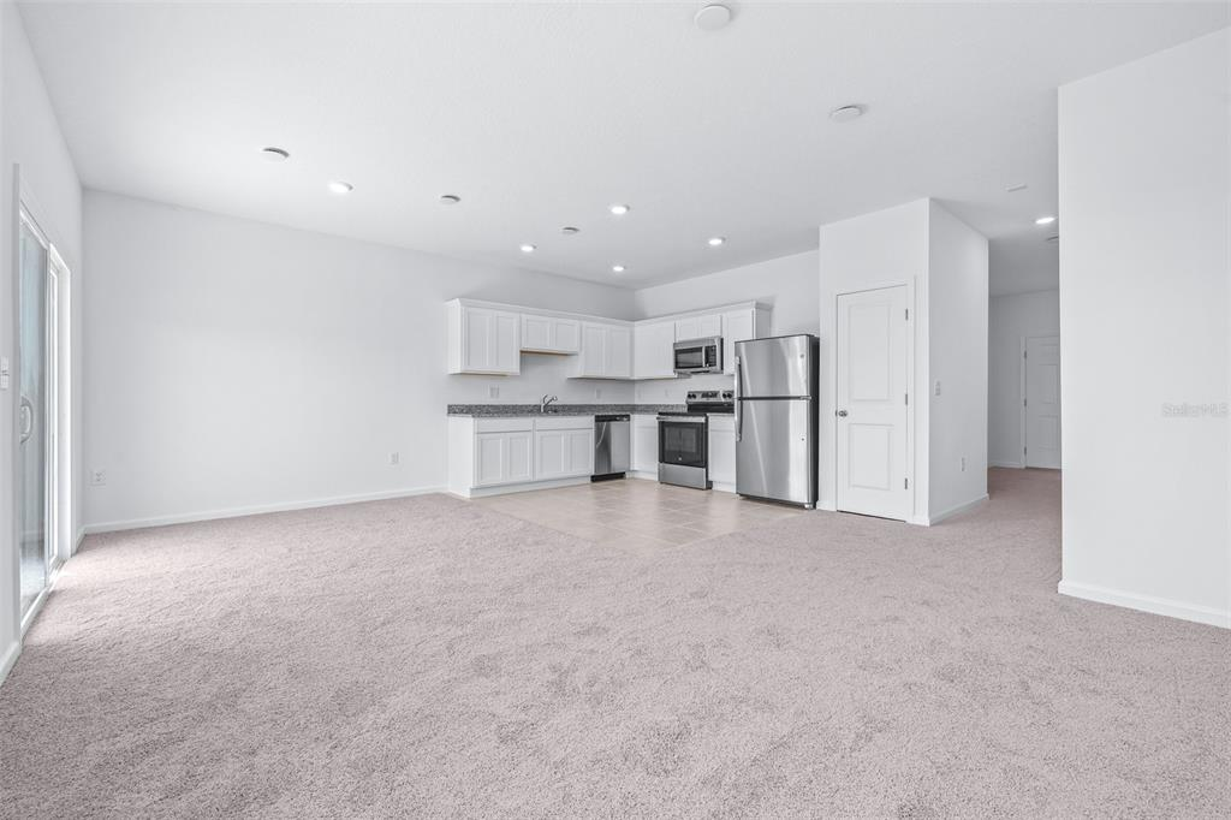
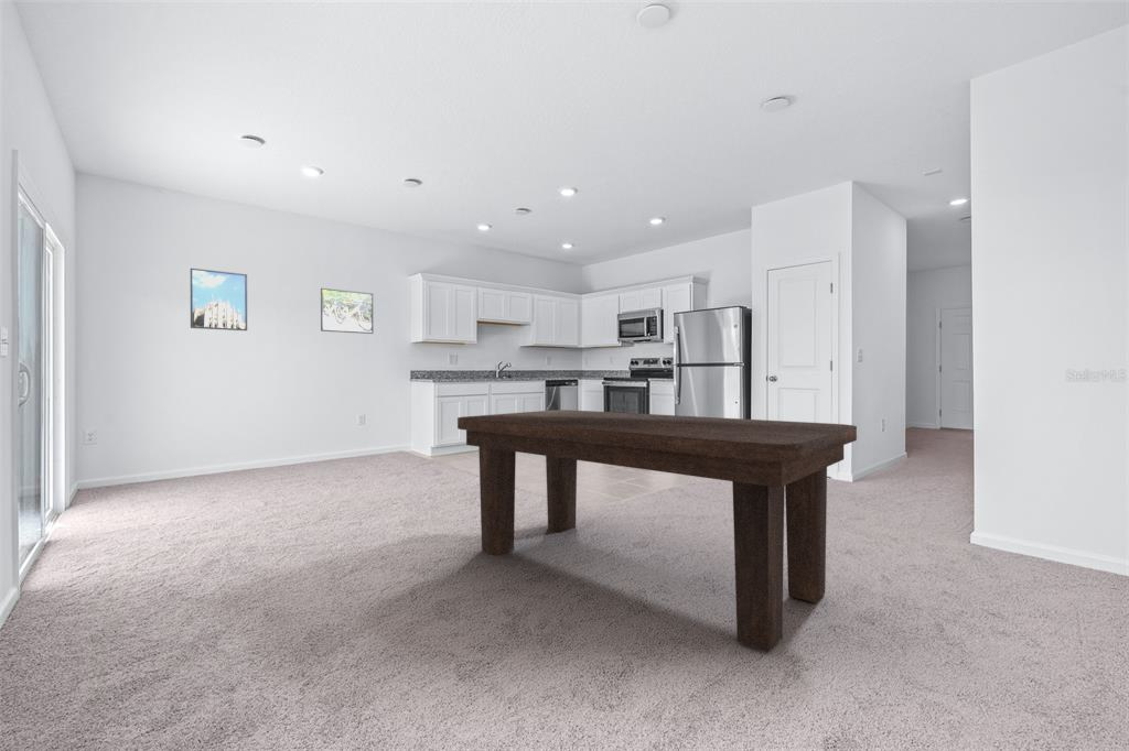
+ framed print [320,287,375,335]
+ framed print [190,268,248,331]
+ dining table [456,409,858,653]
